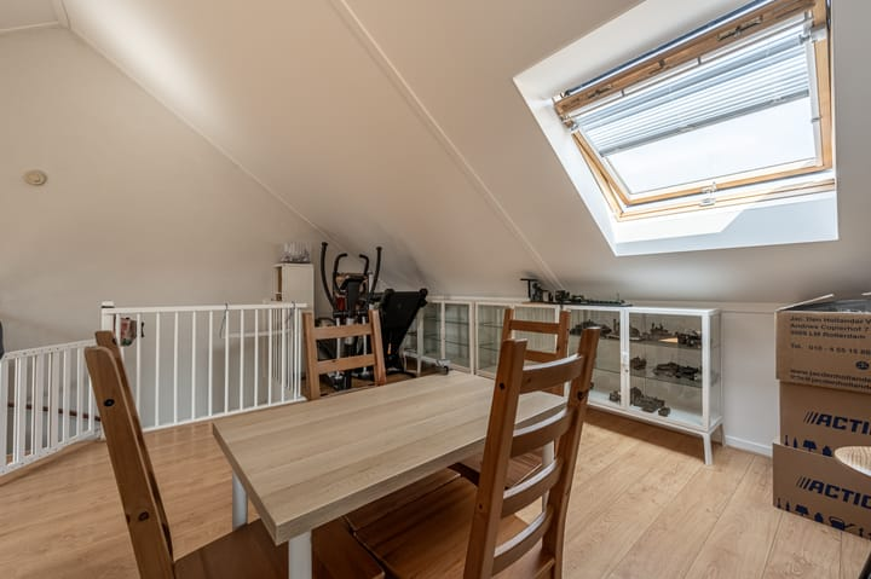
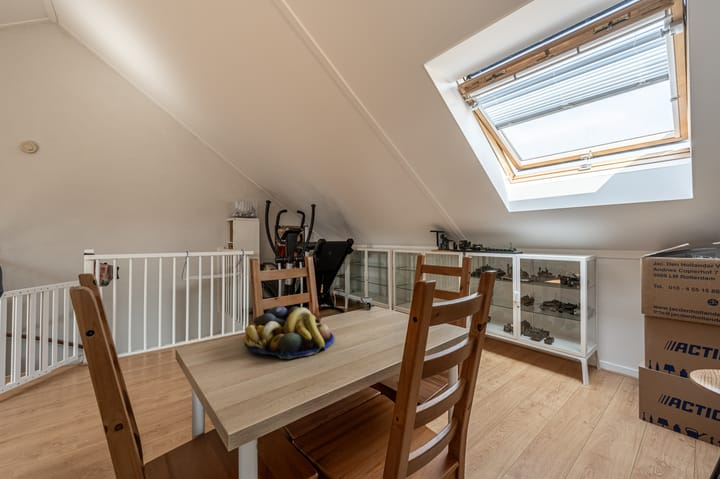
+ fruit bowl [242,305,335,360]
